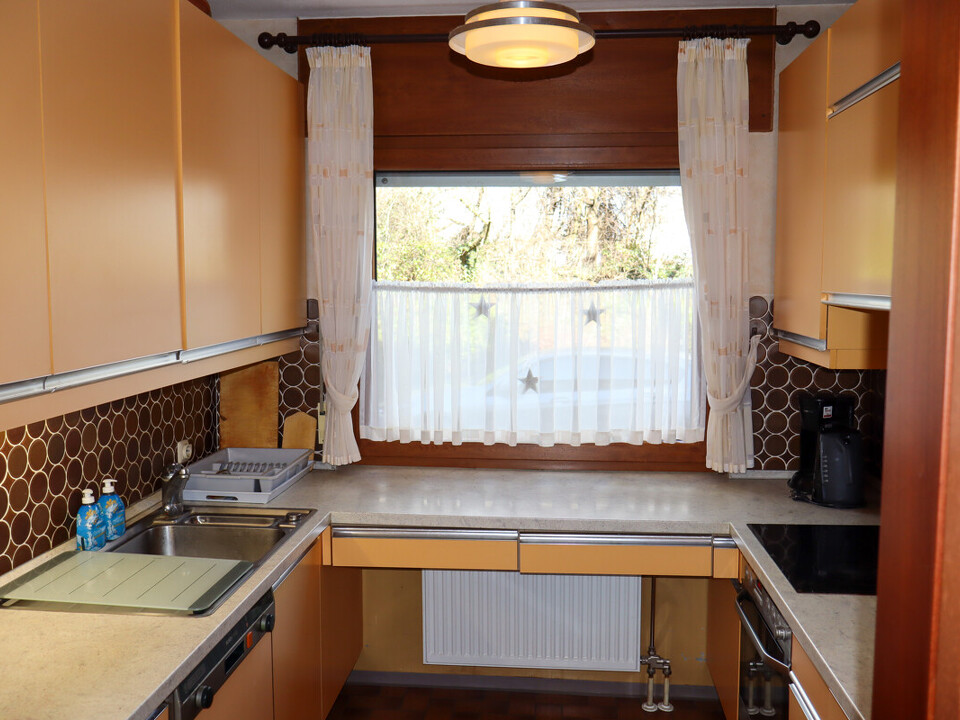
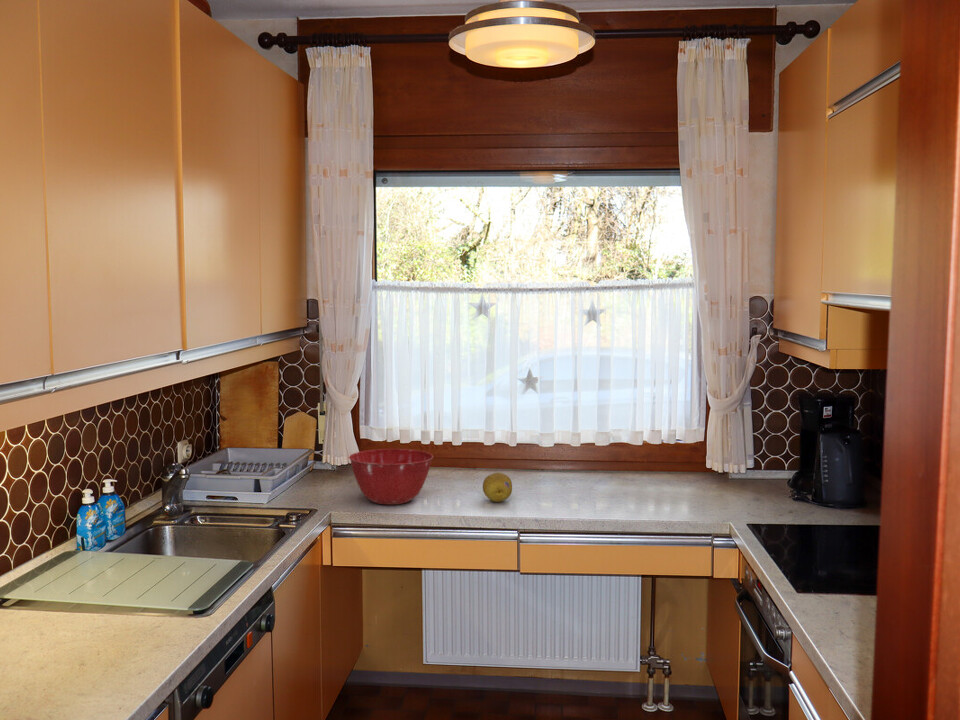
+ fruit [482,472,513,503]
+ mixing bowl [348,448,434,505]
